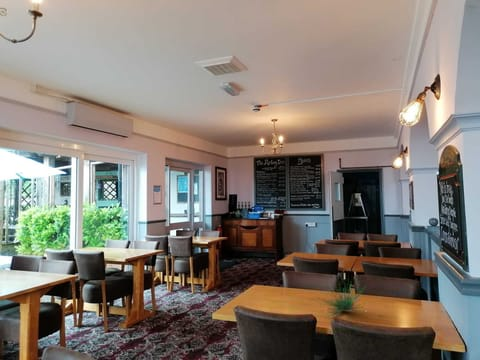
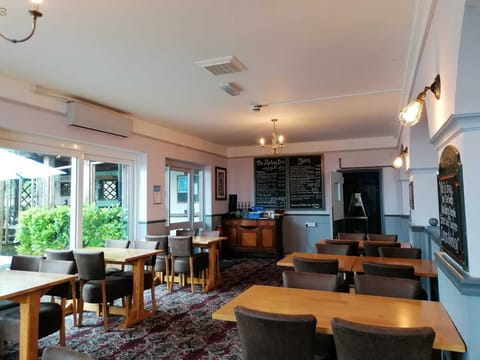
- plant [314,271,369,319]
